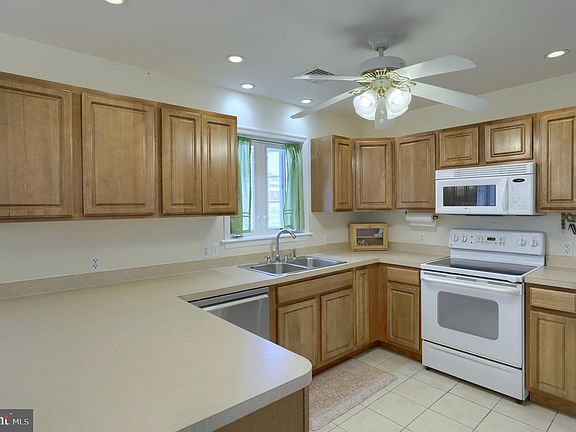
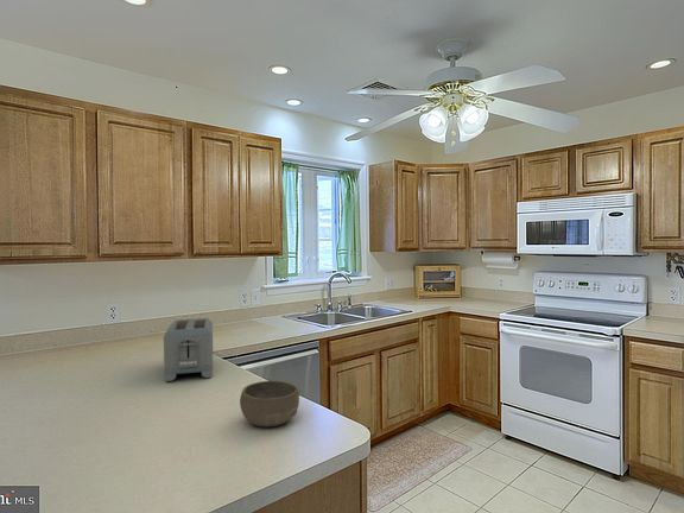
+ toaster [163,317,214,382]
+ bowl [239,380,300,428]
